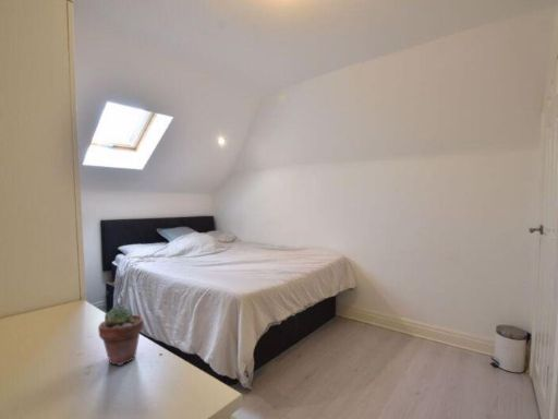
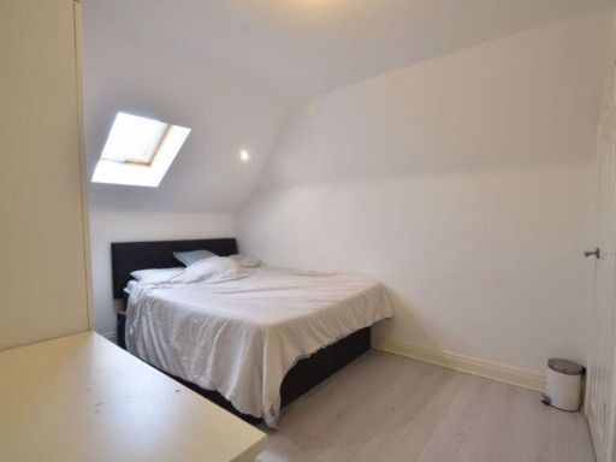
- potted succulent [97,304,144,367]
